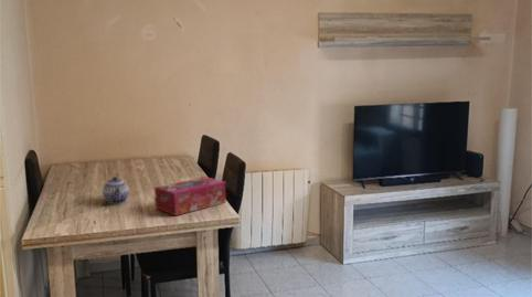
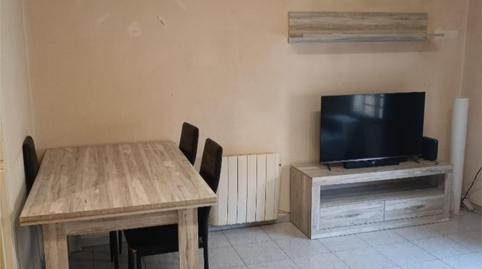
- tissue box [153,176,227,216]
- teapot [102,176,130,204]
